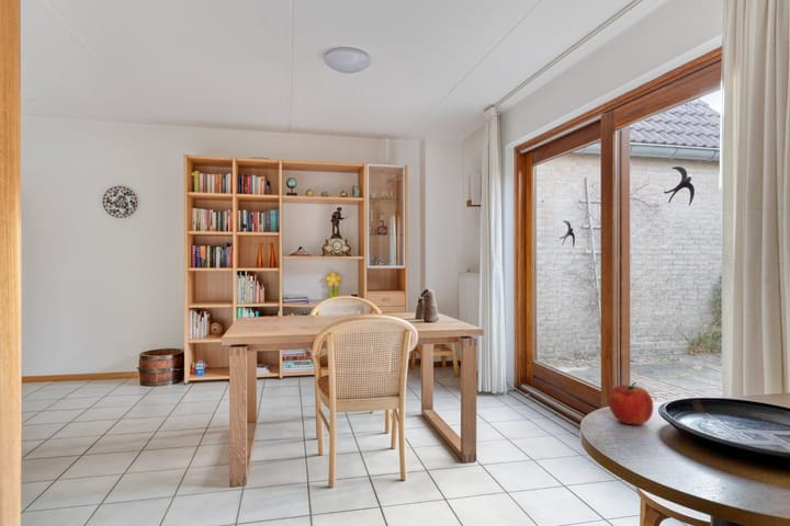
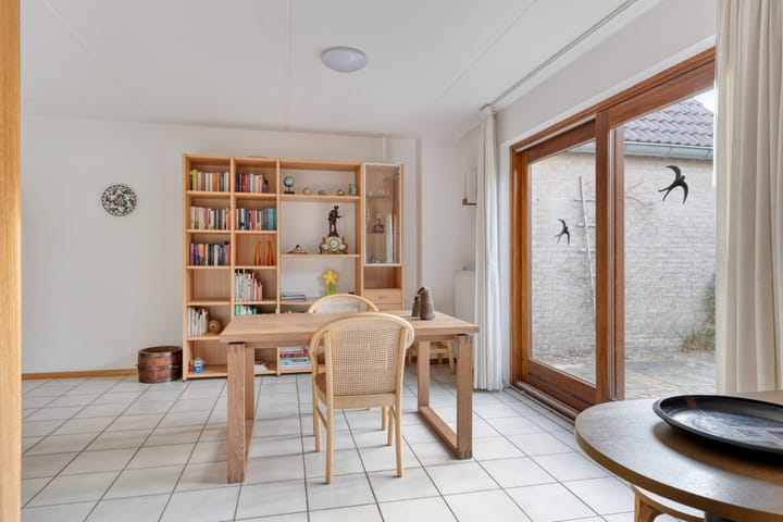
- fruit [607,381,655,425]
